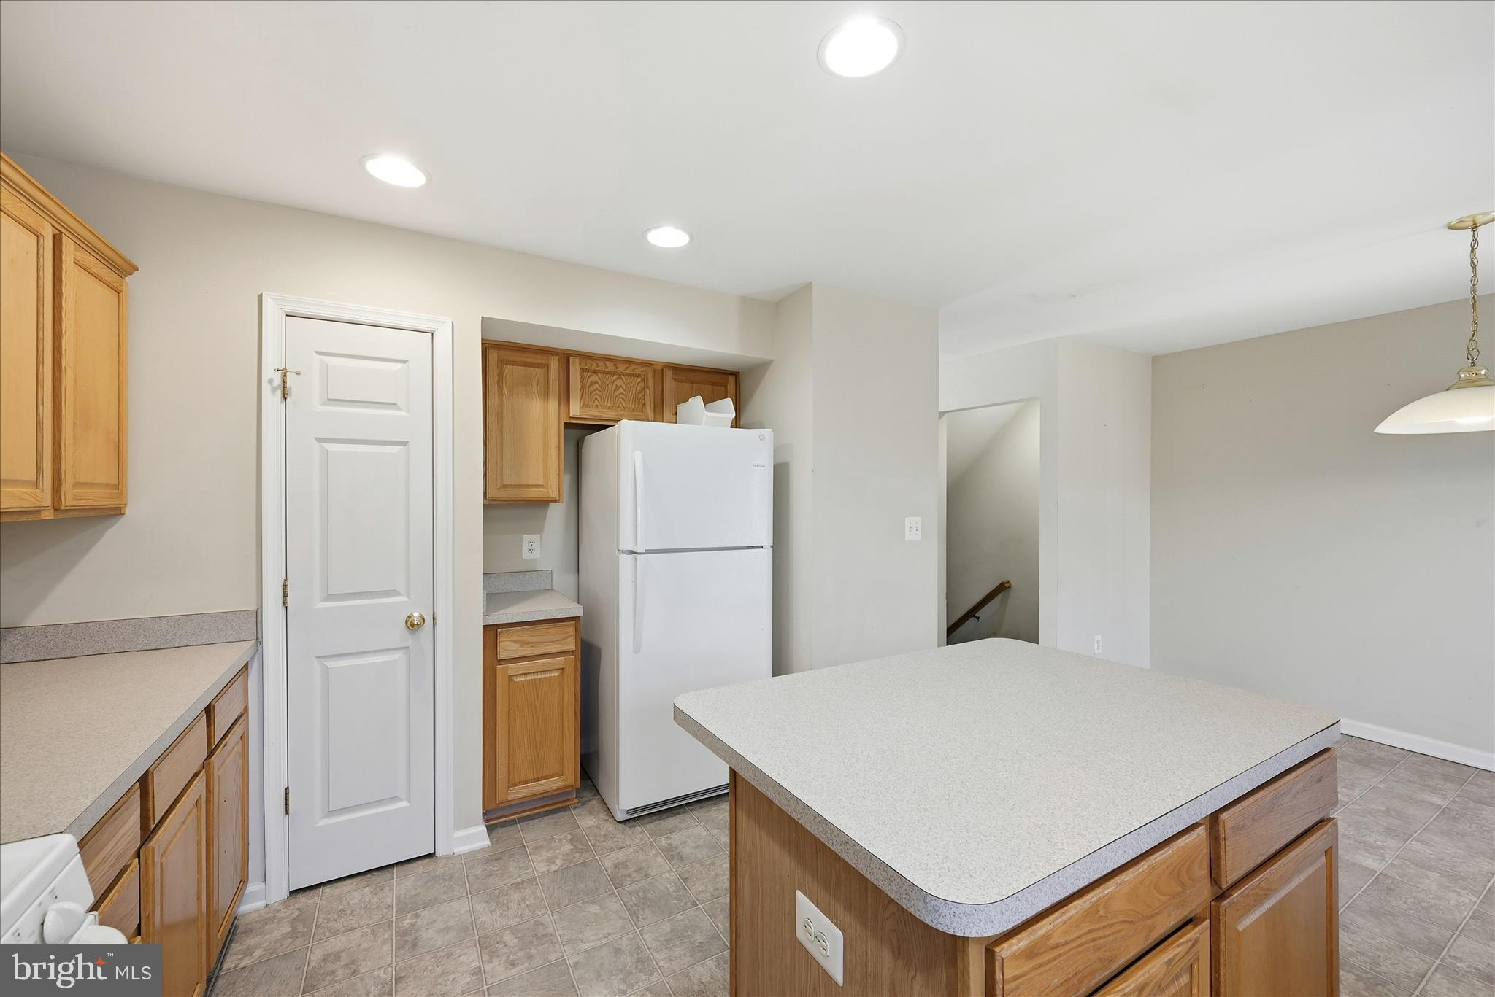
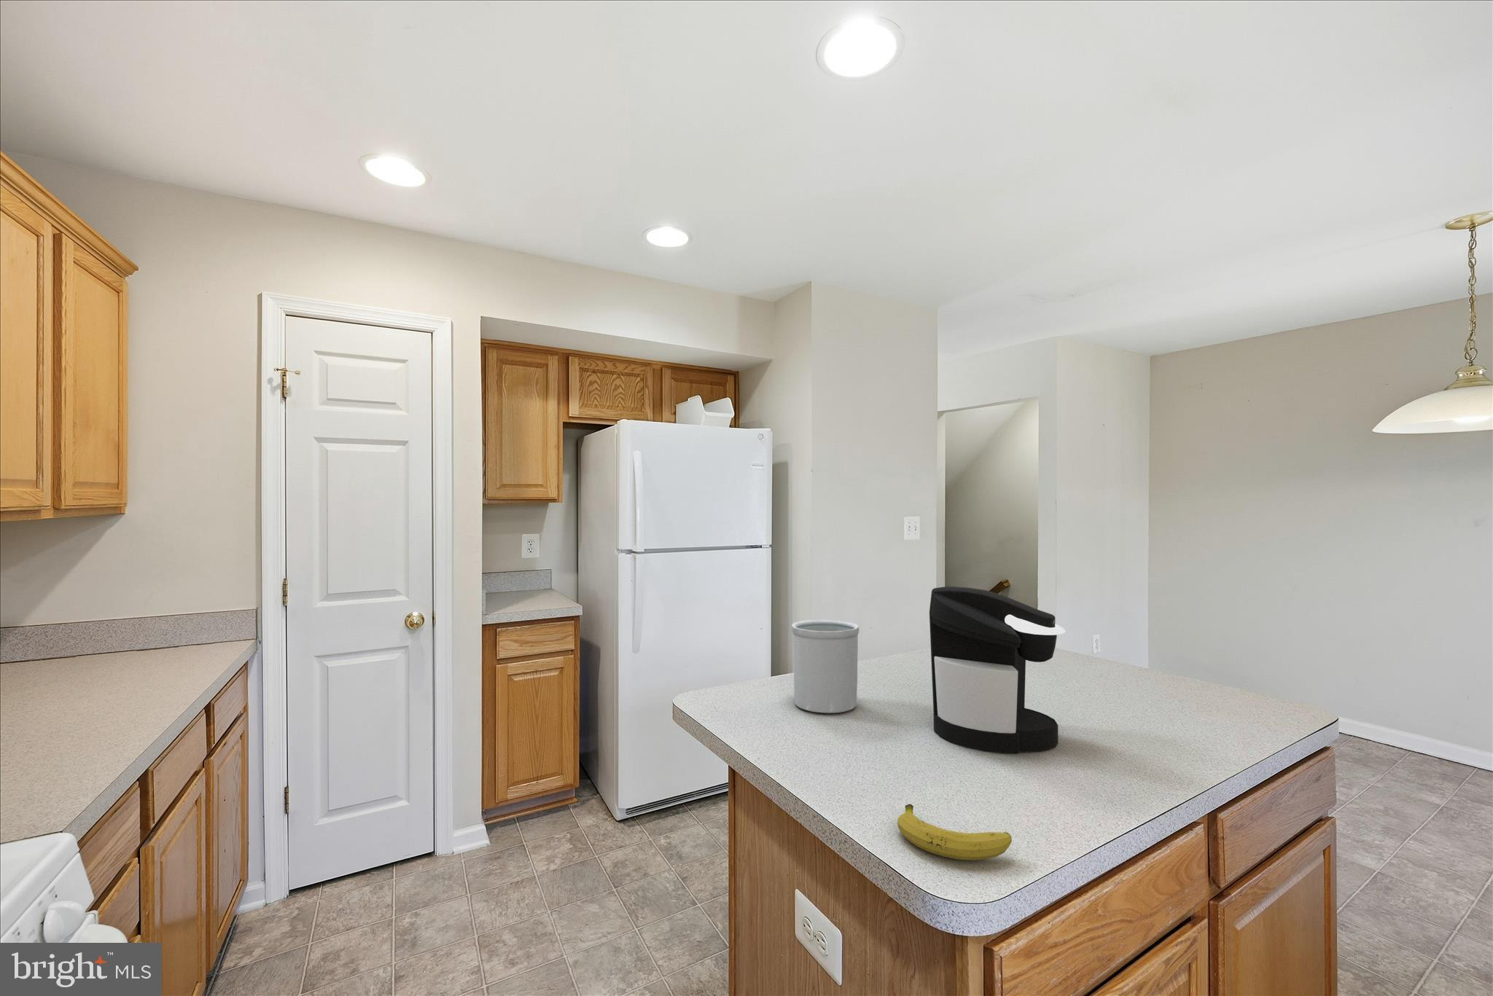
+ utensil holder [792,619,859,714]
+ coffee maker [928,586,1066,754]
+ fruit [897,804,1013,861]
